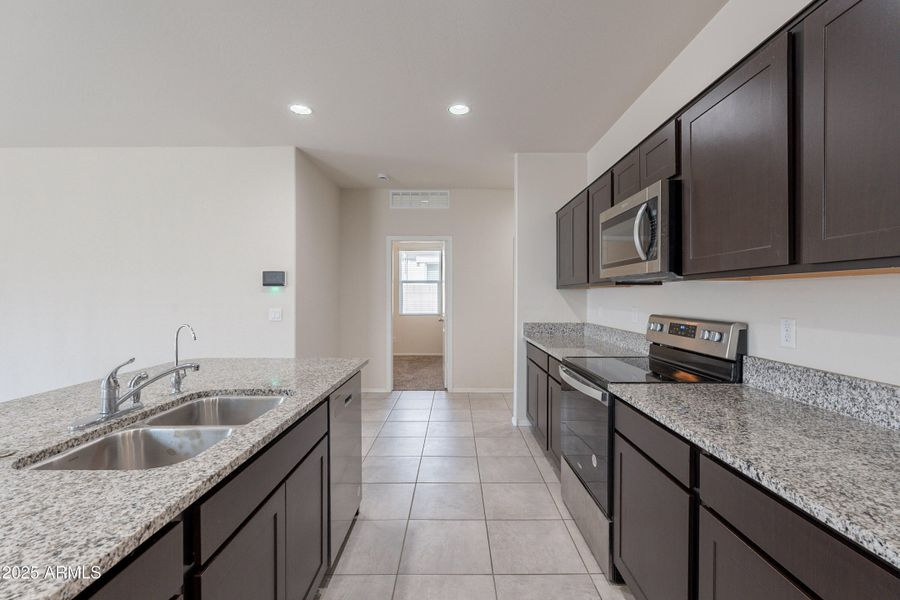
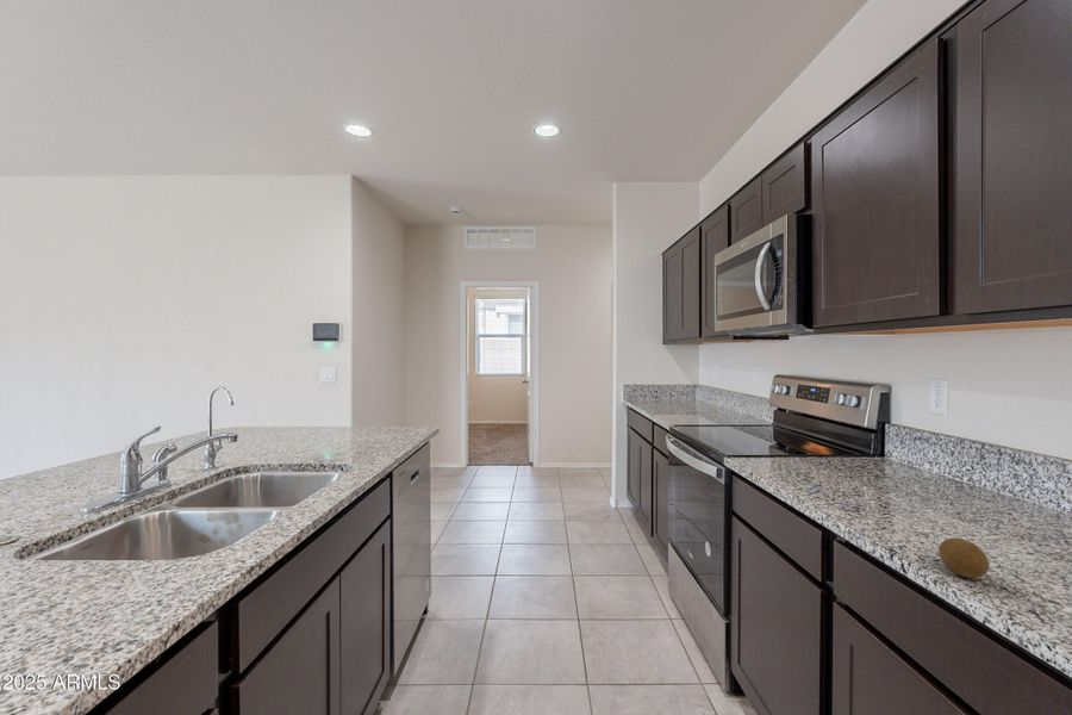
+ fruit [937,536,990,579]
